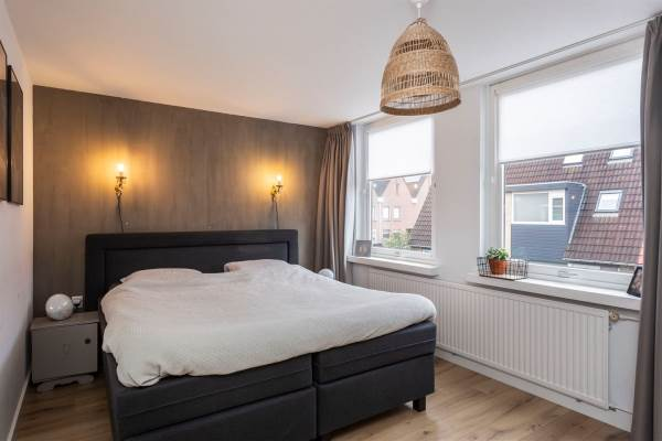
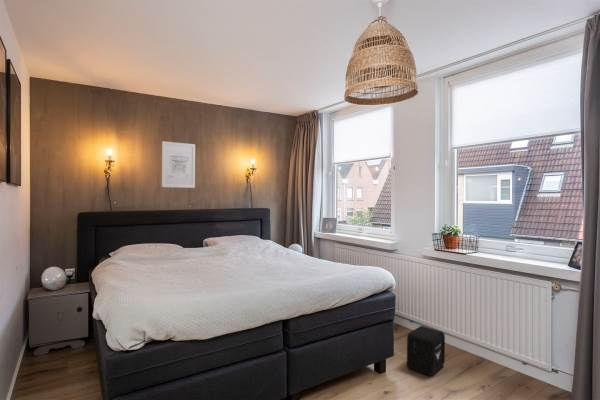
+ air purifier [406,325,446,377]
+ wall art [161,140,196,189]
